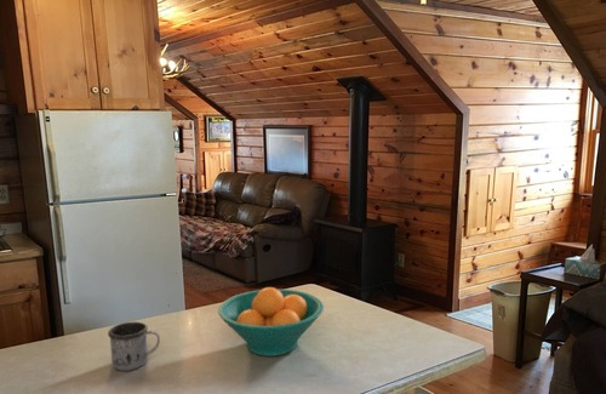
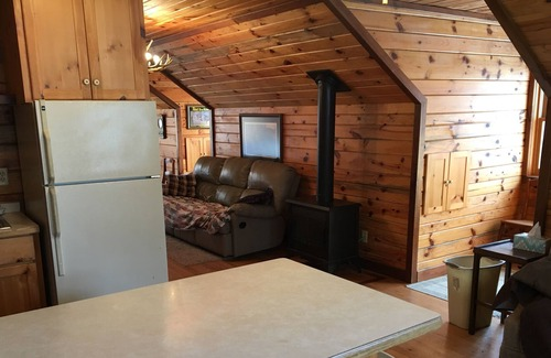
- fruit bowl [217,286,325,358]
- mug [107,321,161,372]
